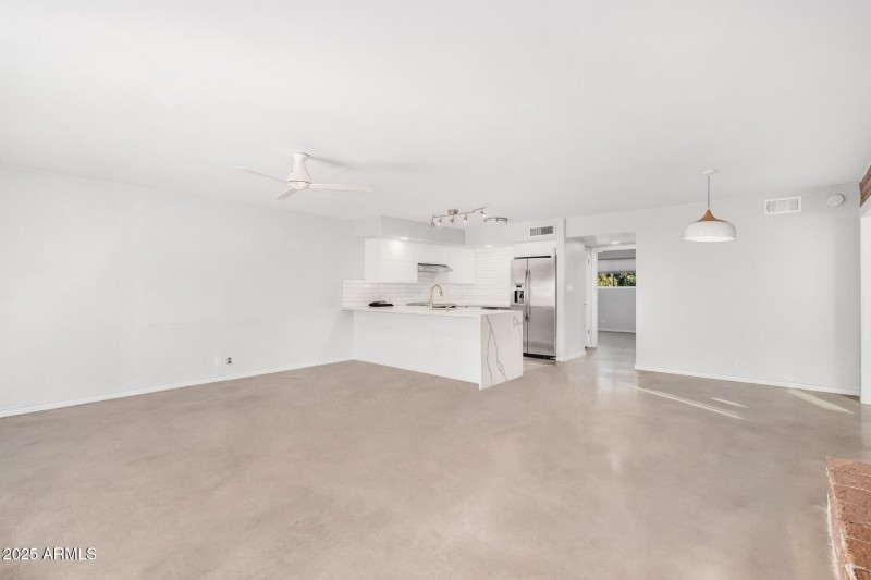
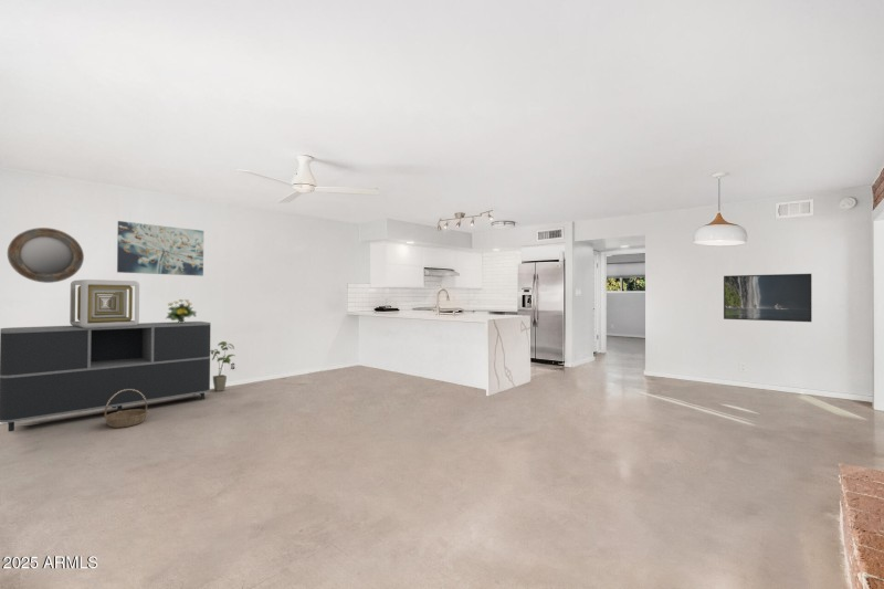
+ sideboard [0,320,212,432]
+ basket [104,389,149,429]
+ house plant [210,340,236,392]
+ decorative sculpture [69,278,140,328]
+ home mirror [7,227,85,284]
+ wall art [116,220,204,277]
+ flowering plant [165,298,198,323]
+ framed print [723,273,813,323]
